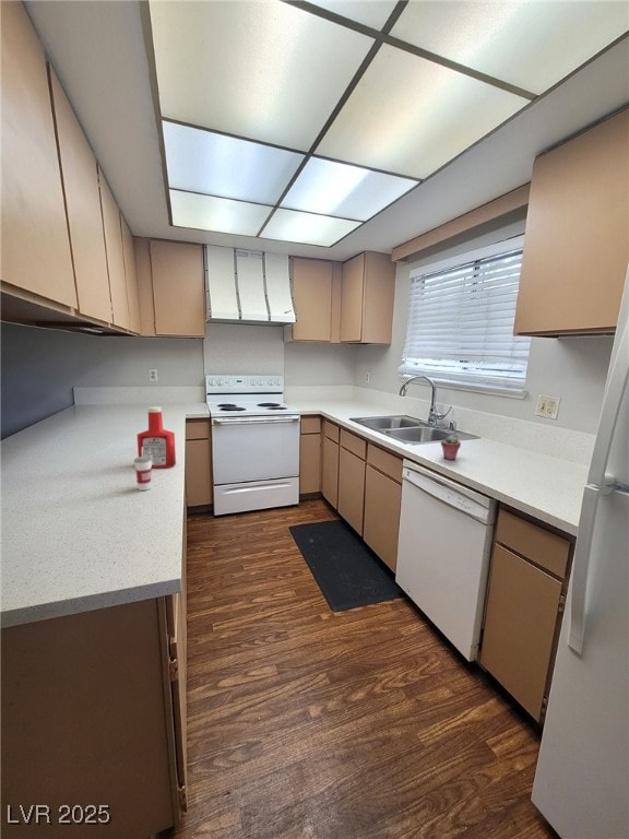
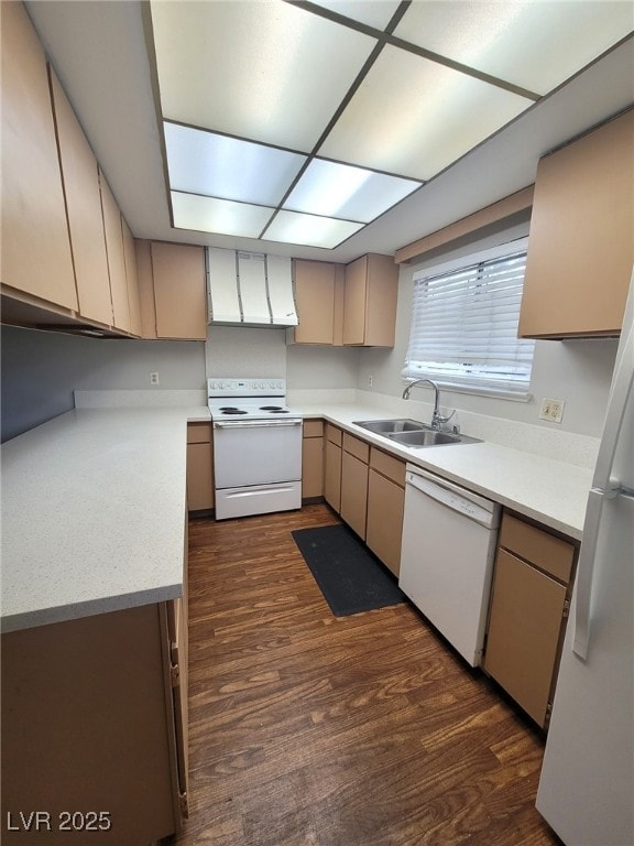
- cup [133,447,152,492]
- soap bottle [135,405,177,469]
- potted succulent [440,434,462,461]
